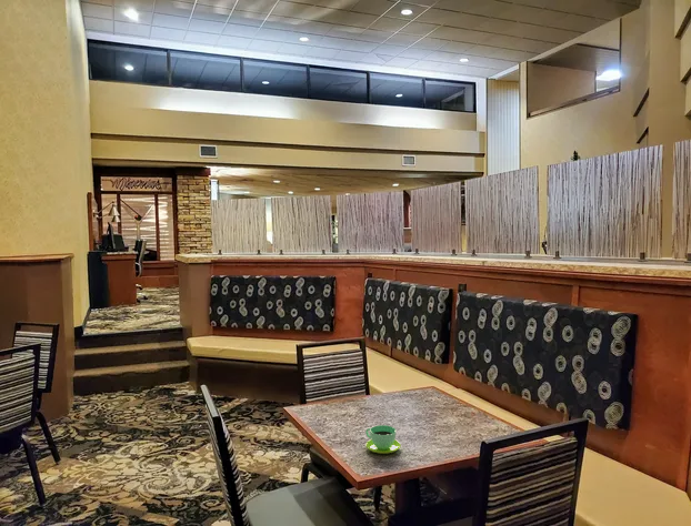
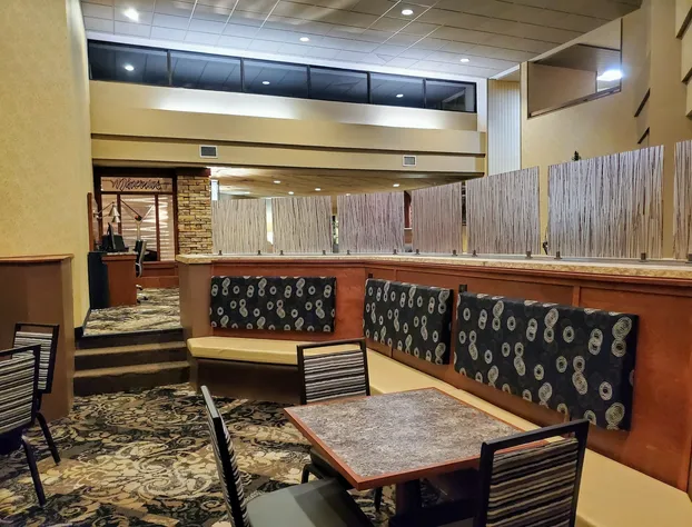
- cup [364,424,402,455]
